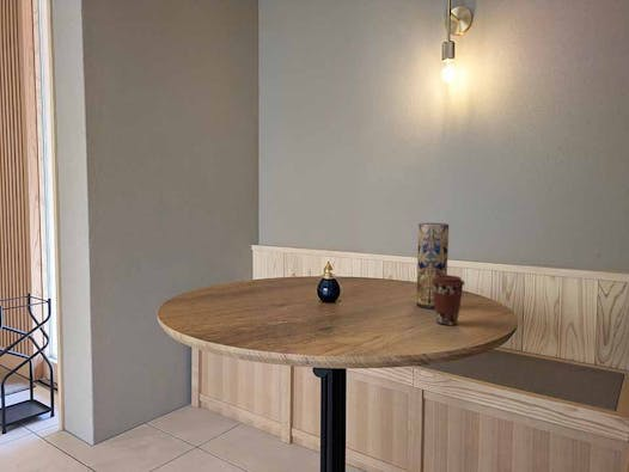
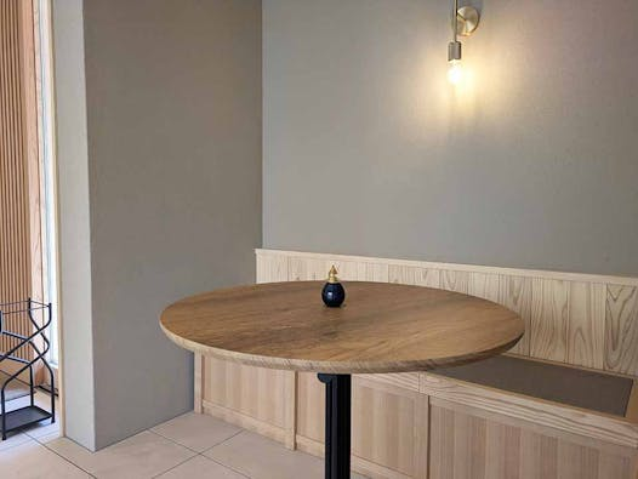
- coffee cup [432,274,466,326]
- vase [415,222,450,309]
